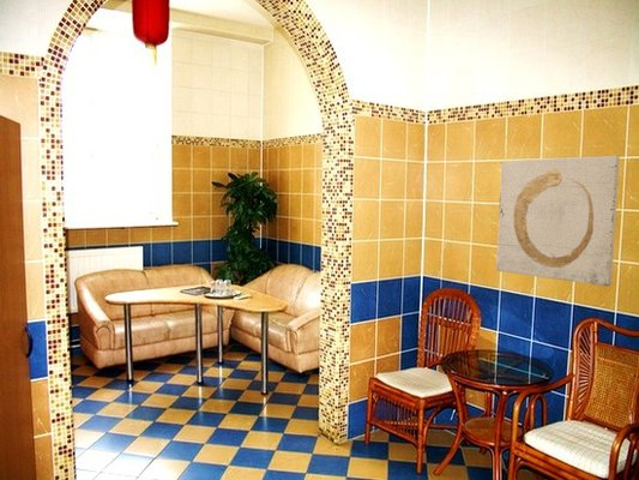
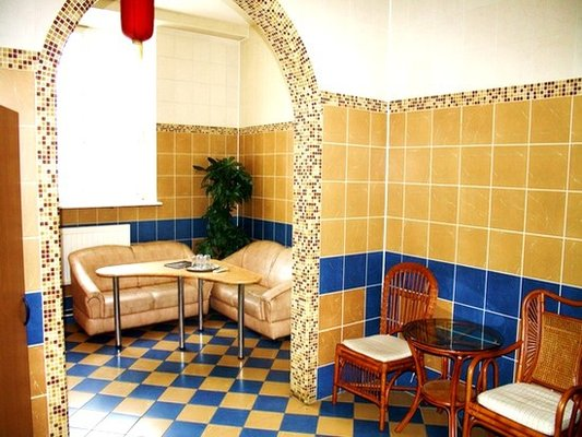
- wall art [495,155,621,288]
